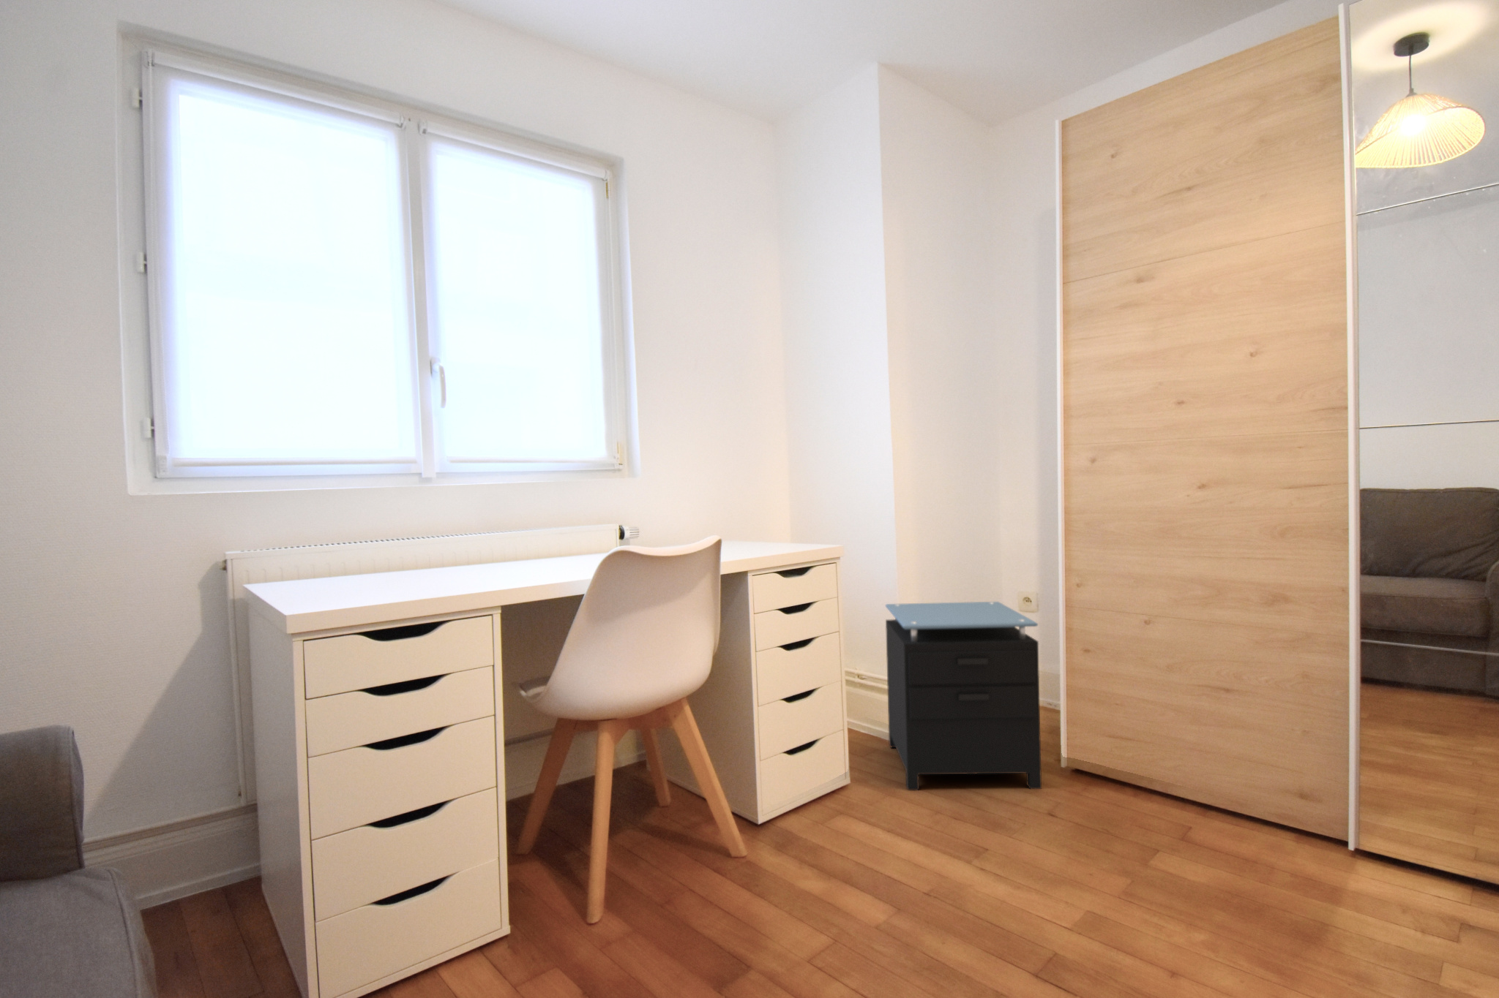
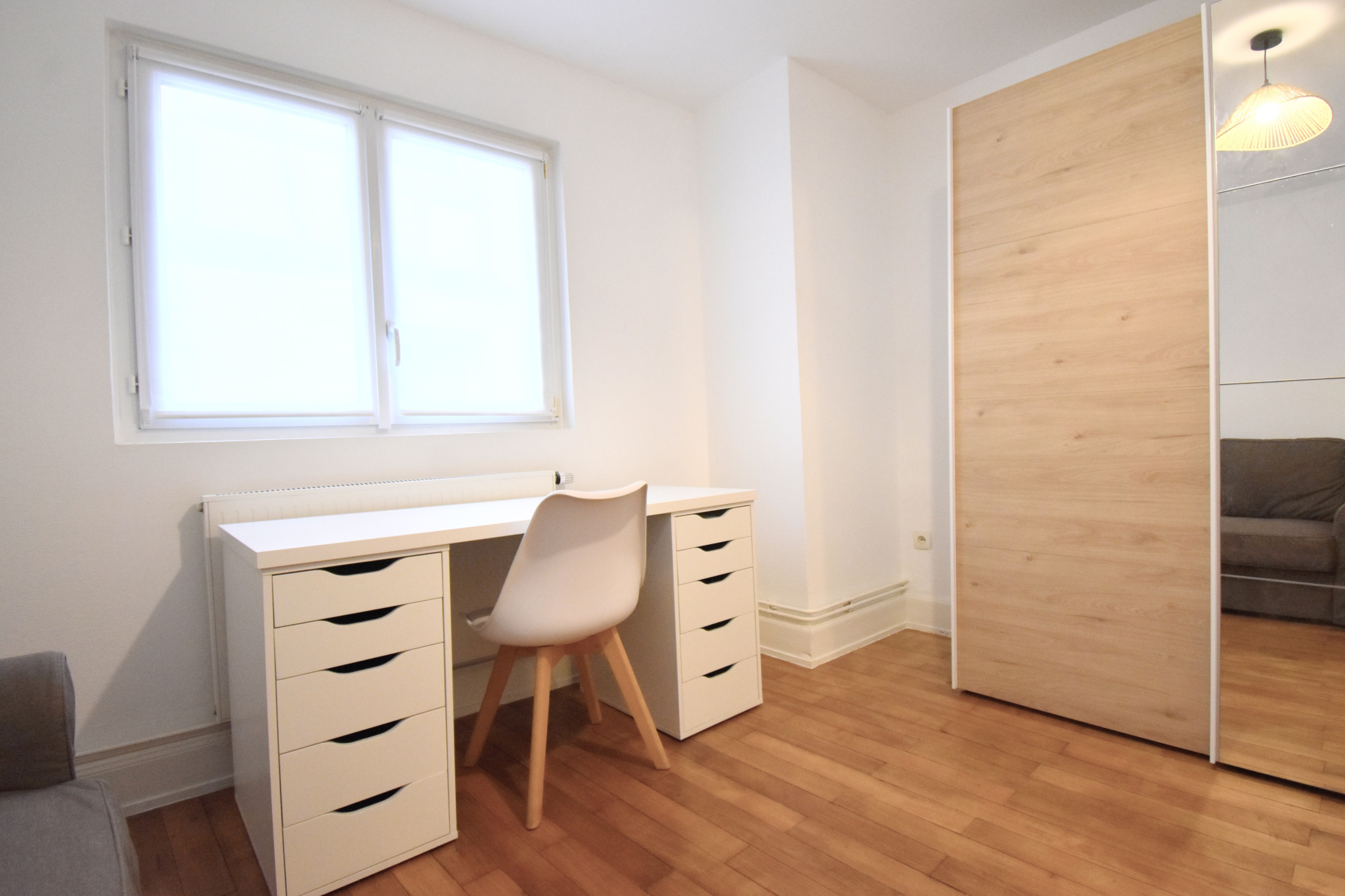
- nightstand [885,601,1042,791]
